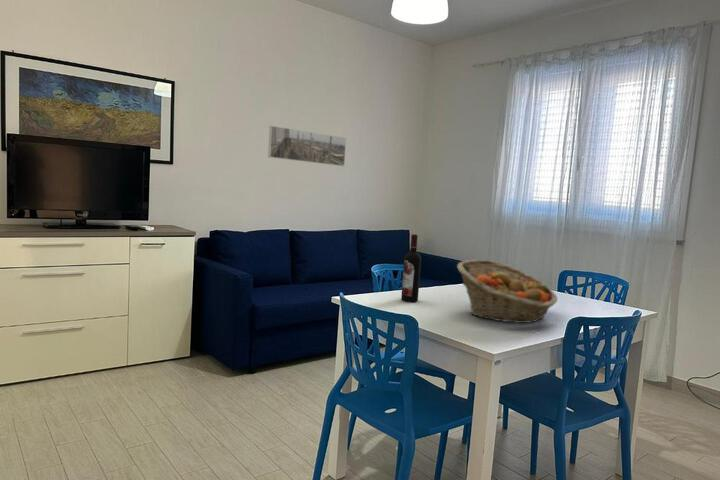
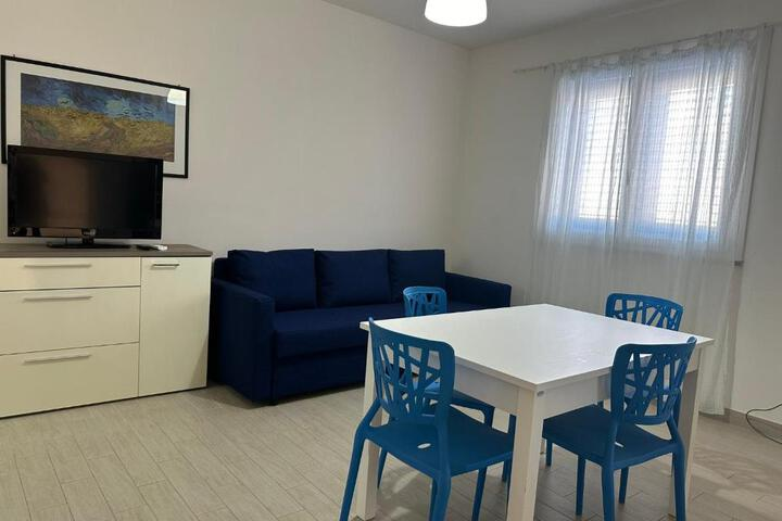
- wine bottle [400,233,422,303]
- fruit basket [456,259,558,324]
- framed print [267,125,347,167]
